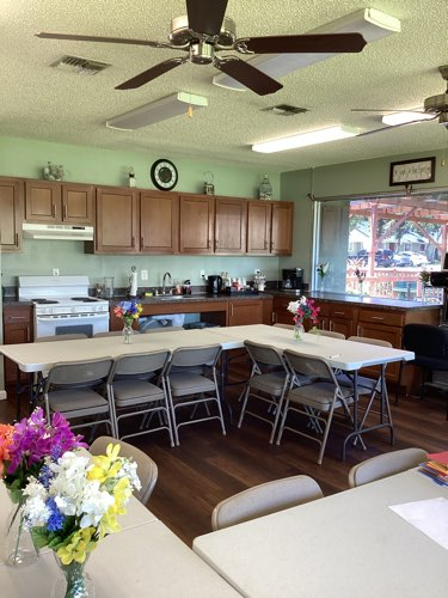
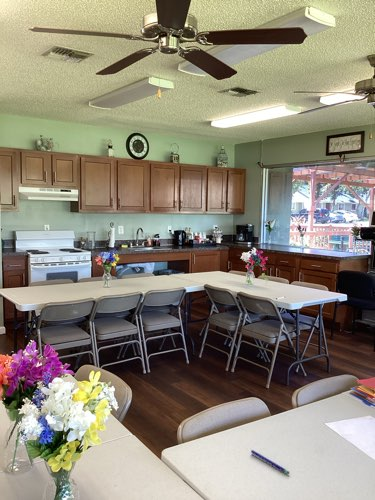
+ pen [250,449,290,475]
